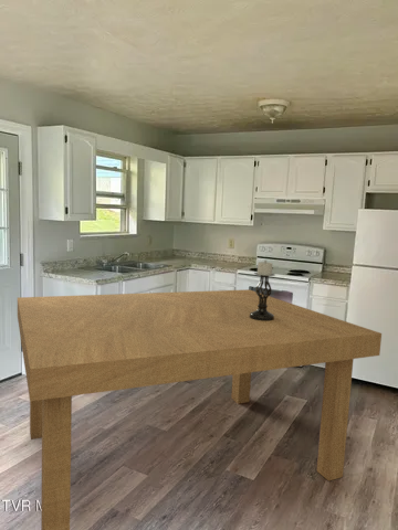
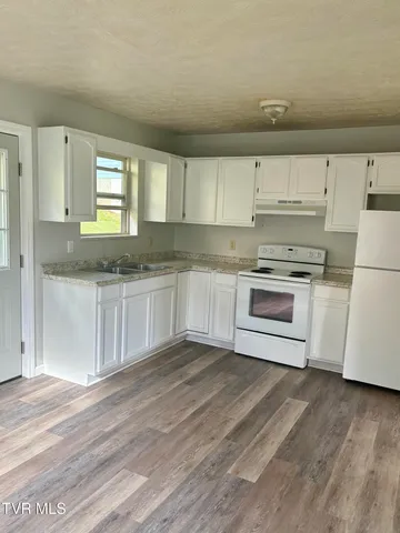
- candle holder [250,259,276,321]
- dining table [17,288,383,530]
